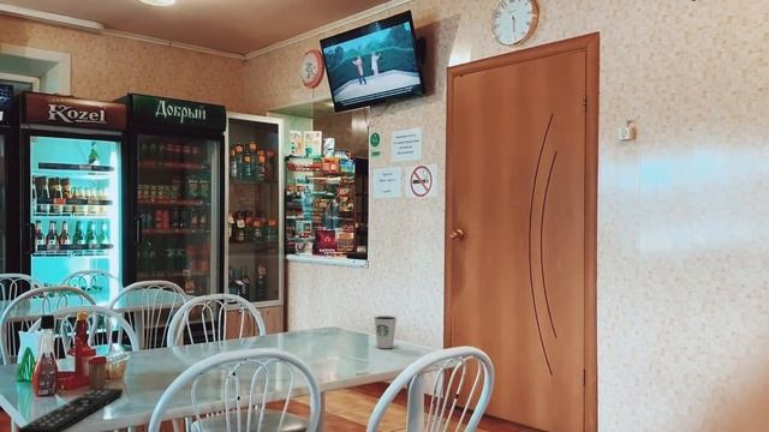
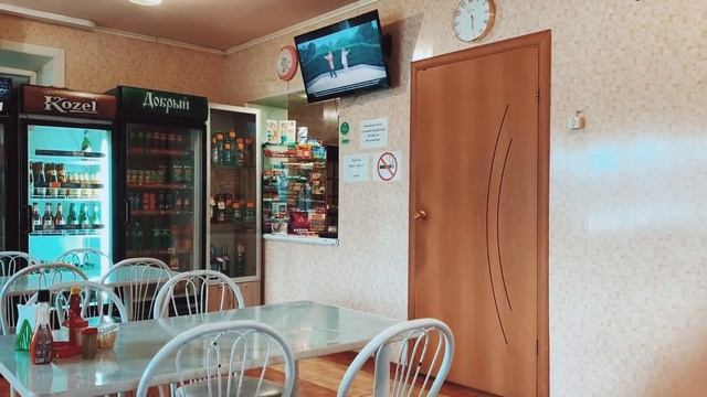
- dixie cup [372,314,398,349]
- remote control [18,386,124,432]
